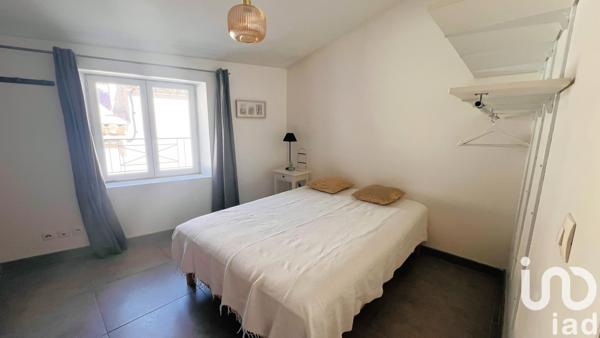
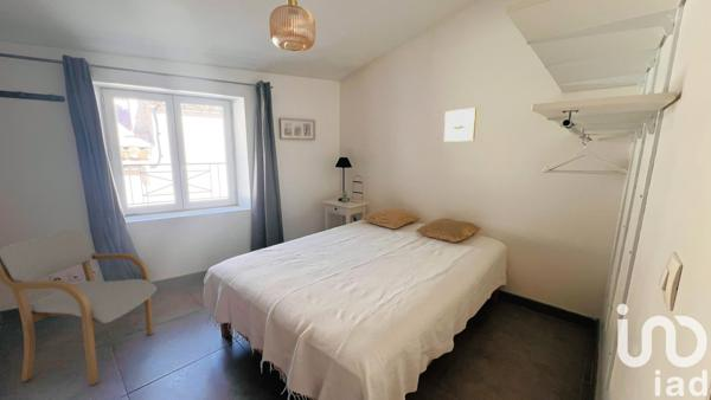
+ wall art [443,107,478,143]
+ armchair [0,227,158,387]
